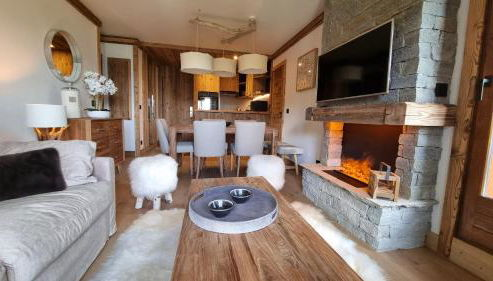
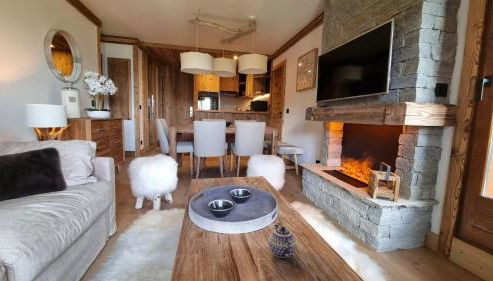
+ teapot [268,223,297,259]
